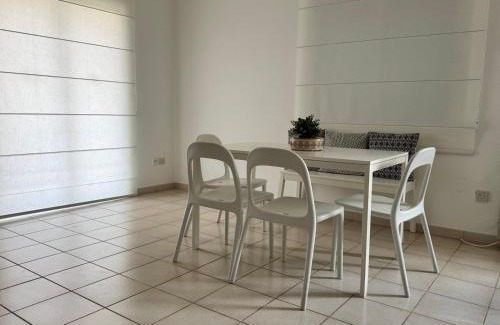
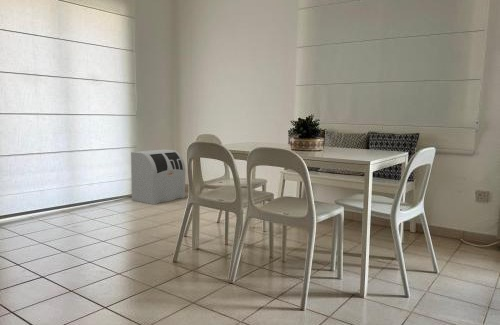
+ hand dryer [130,148,186,205]
